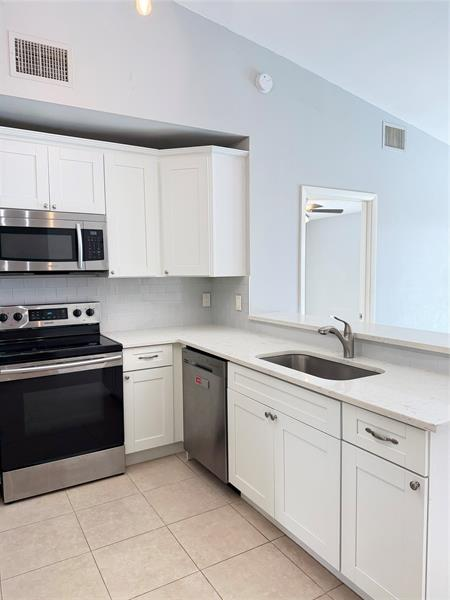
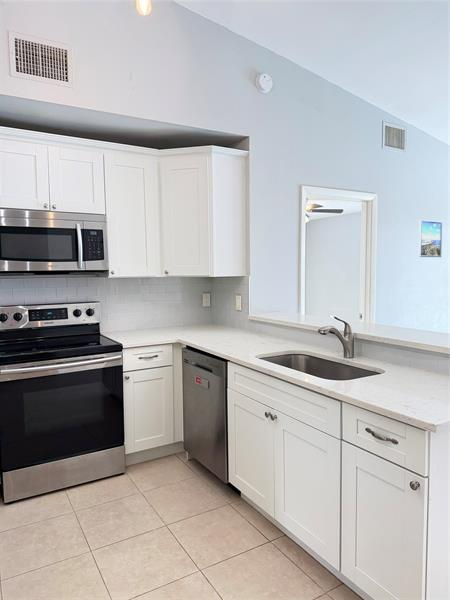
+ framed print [418,219,443,258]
